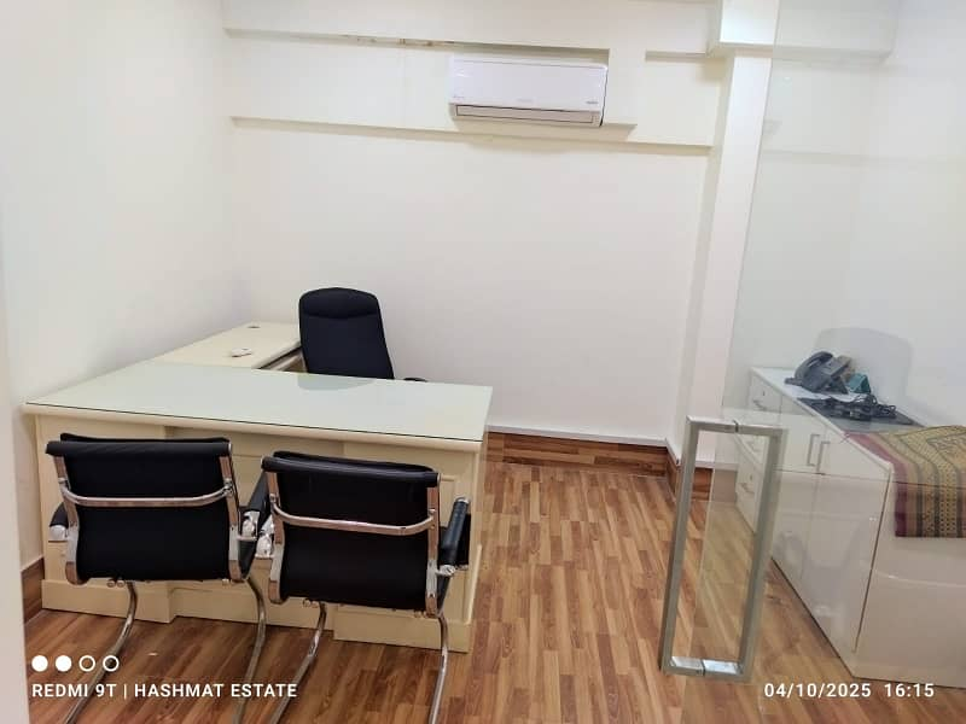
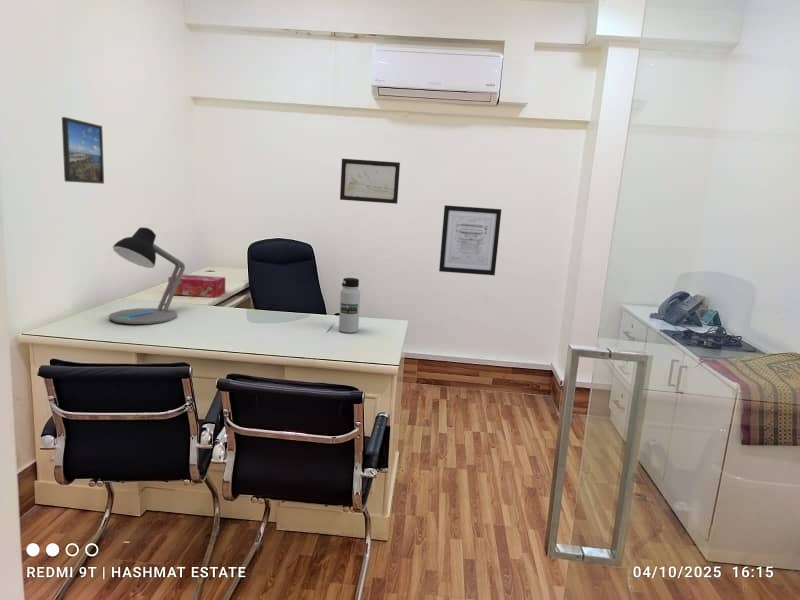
+ wall art [339,158,401,205]
+ wall art [438,204,502,276]
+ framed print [61,116,105,185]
+ desk lamp [108,227,186,325]
+ tissue box [167,274,226,298]
+ water bottle [338,277,361,334]
